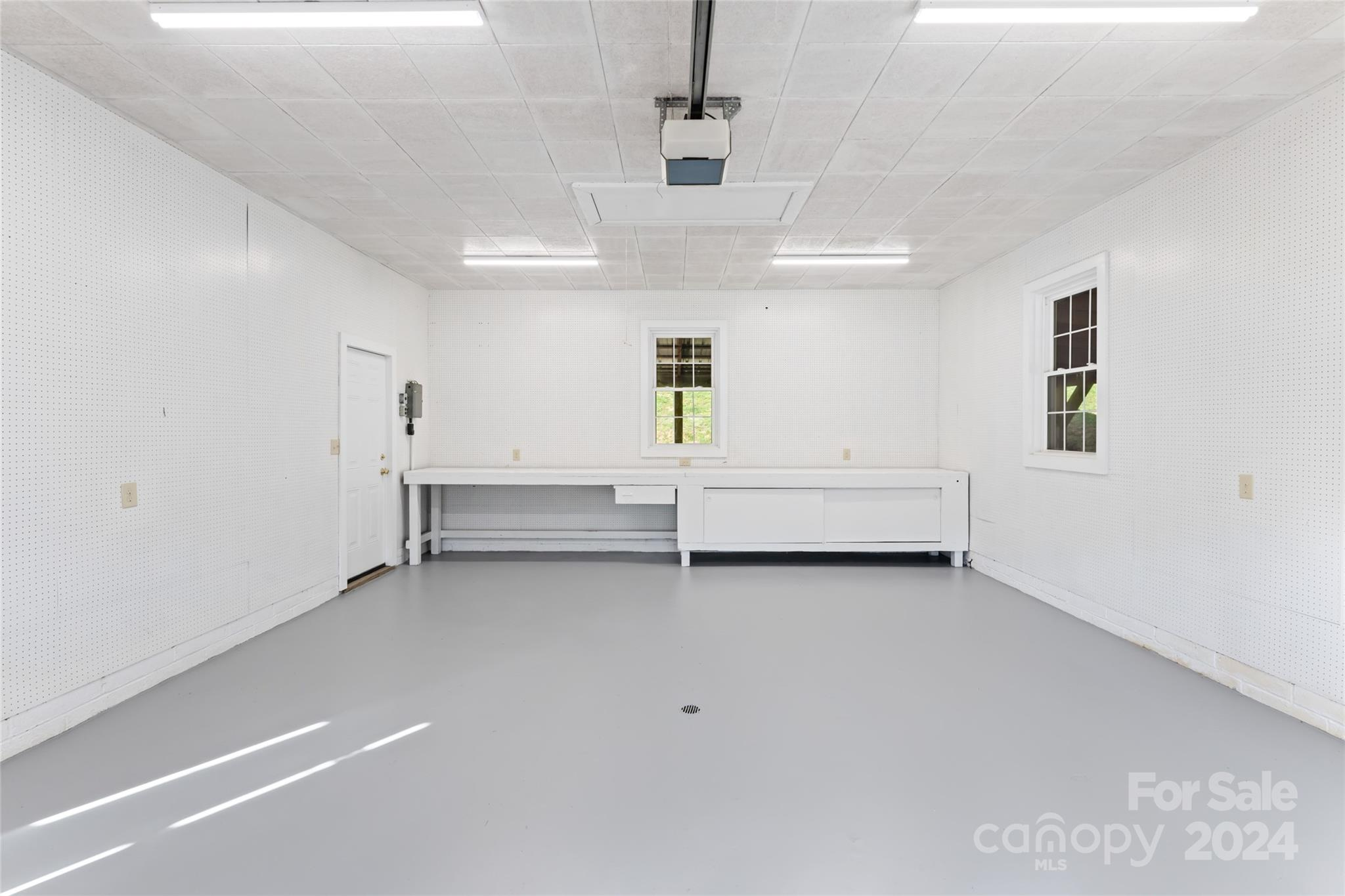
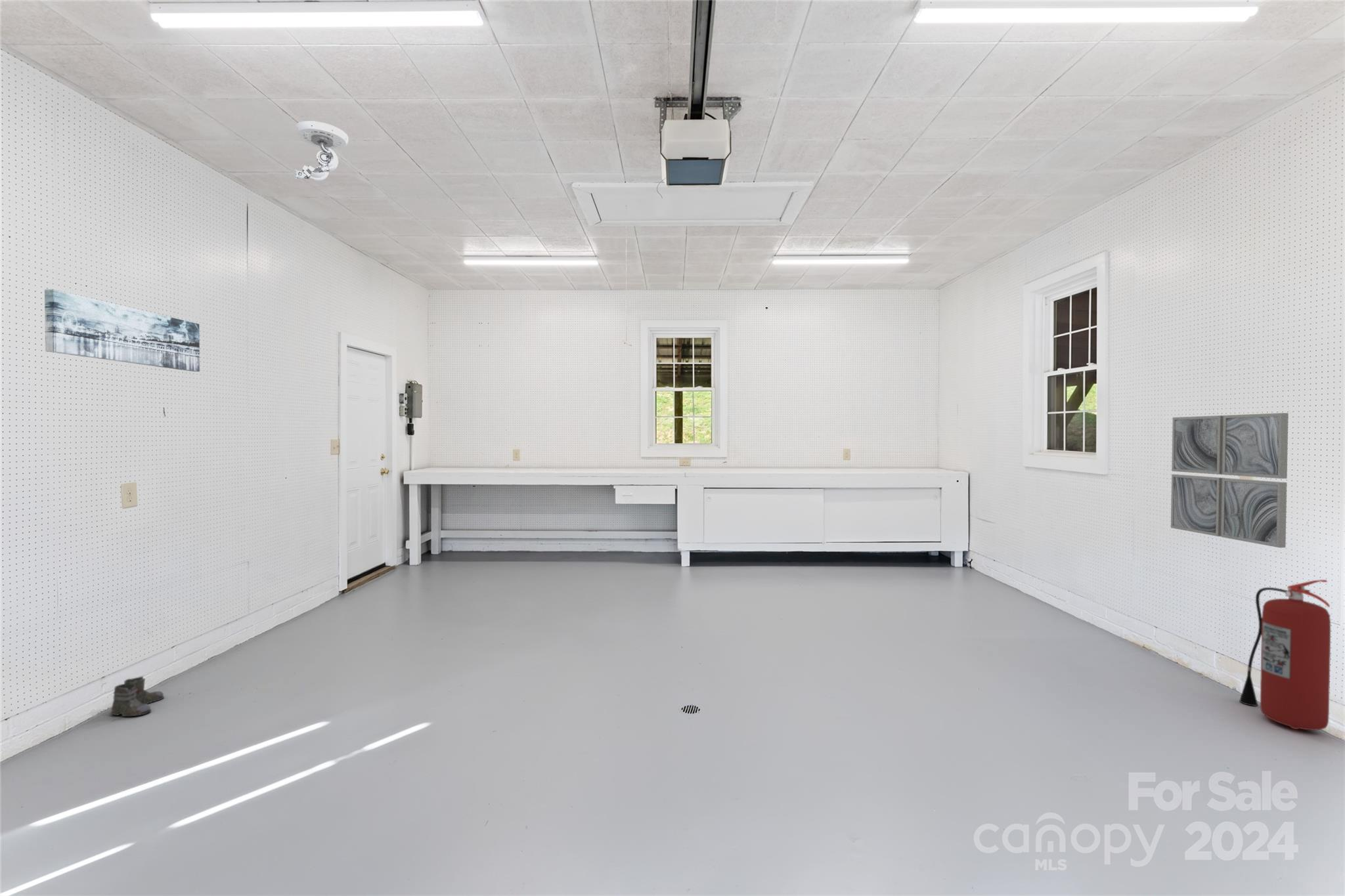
+ boots [110,675,165,721]
+ fire extinguisher [1239,579,1331,731]
+ security camera [294,120,349,182]
+ wall art [1170,412,1289,548]
+ wall art [44,289,200,372]
